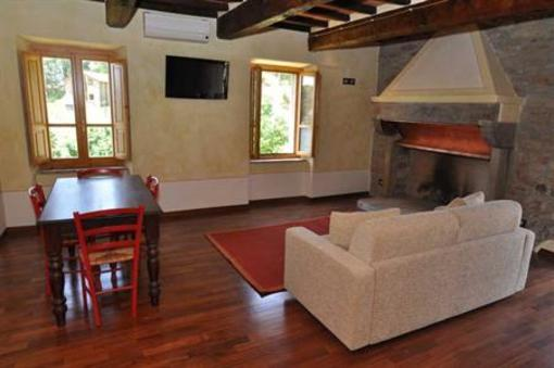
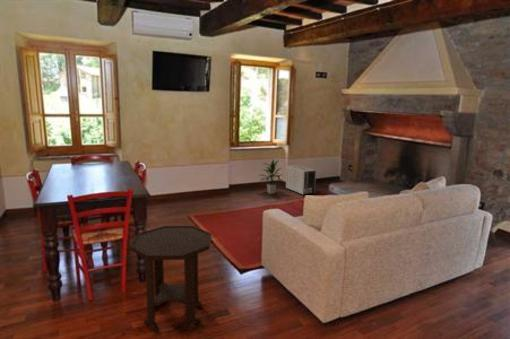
+ indoor plant [257,158,284,195]
+ side table [128,225,213,333]
+ air purifier [285,164,317,196]
